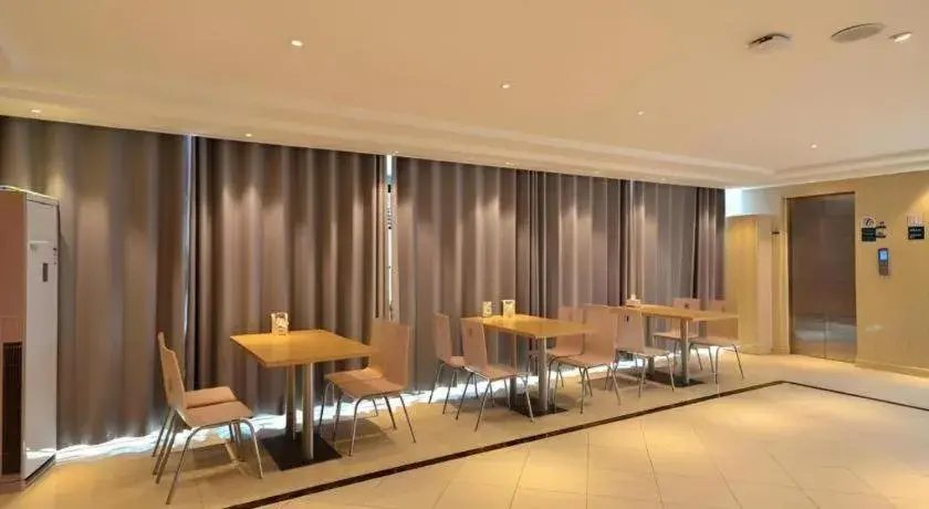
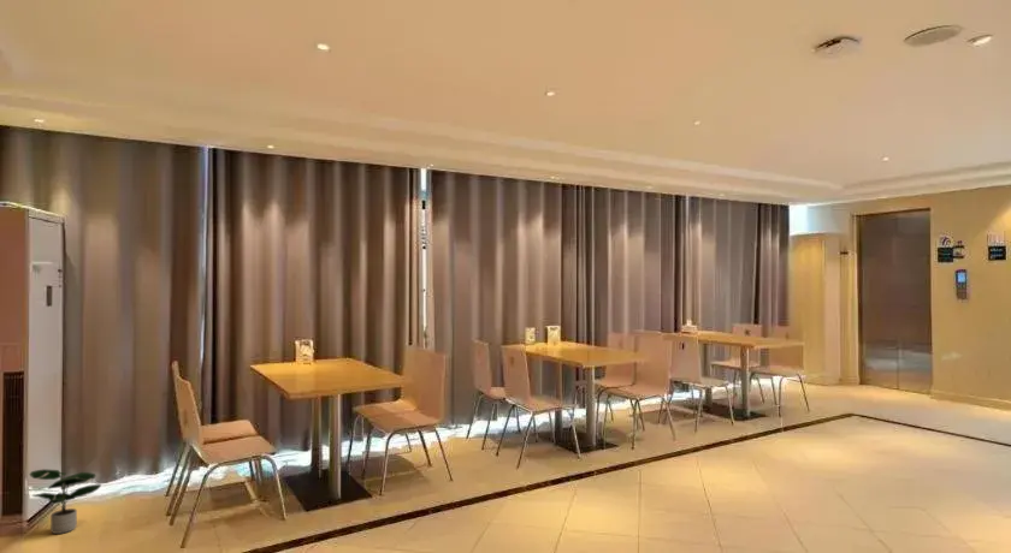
+ potted plant [29,468,102,535]
